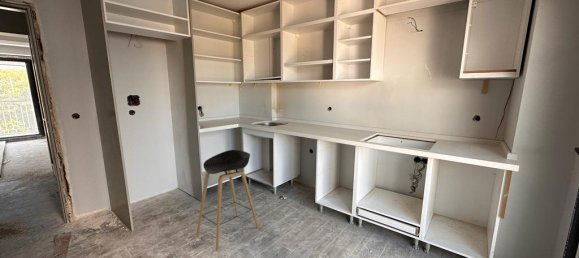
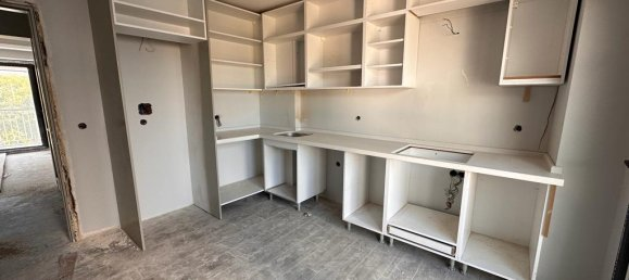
- stool [195,149,260,252]
